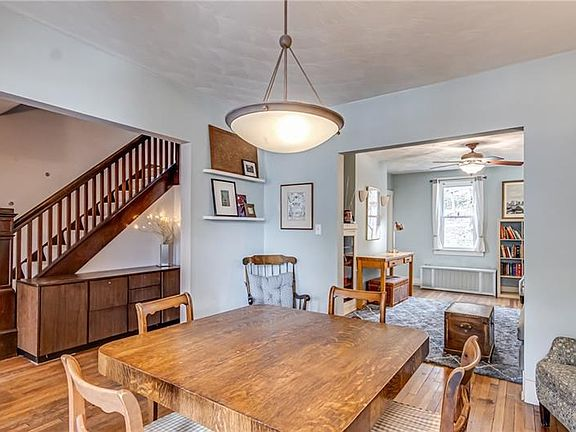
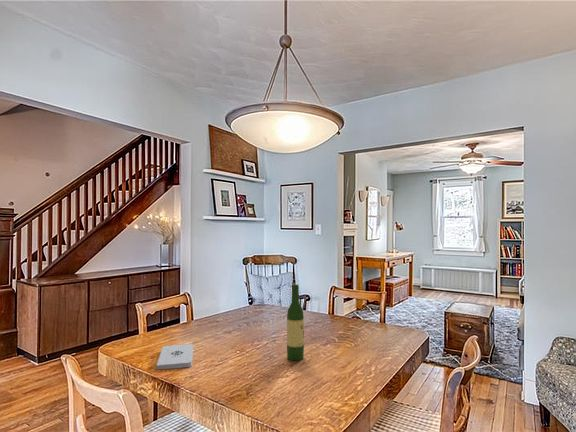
+ notepad [156,343,194,370]
+ wine bottle [286,283,305,362]
